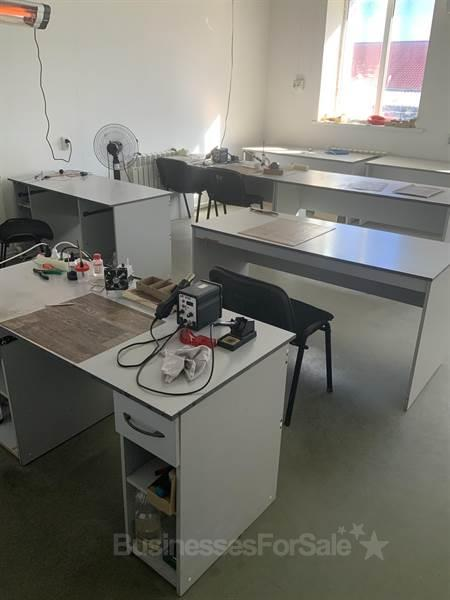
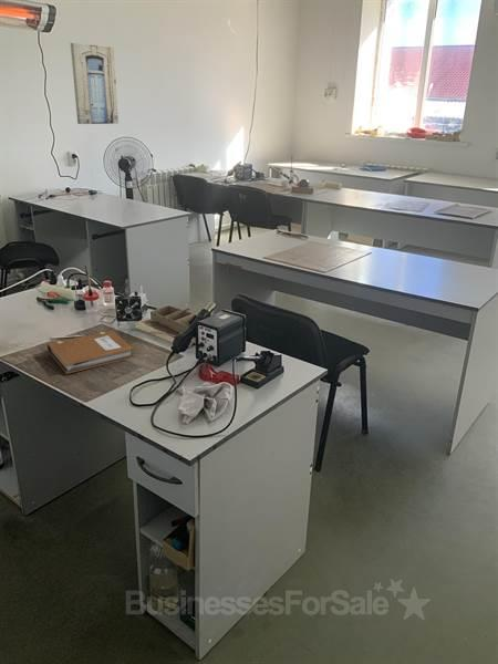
+ wall art [70,42,120,125]
+ notebook [46,329,135,375]
